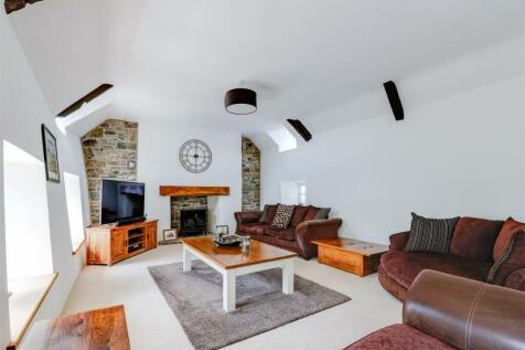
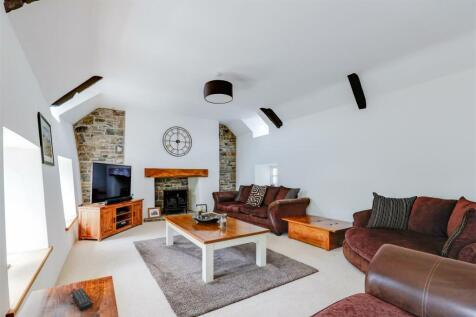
+ remote control [70,287,94,311]
